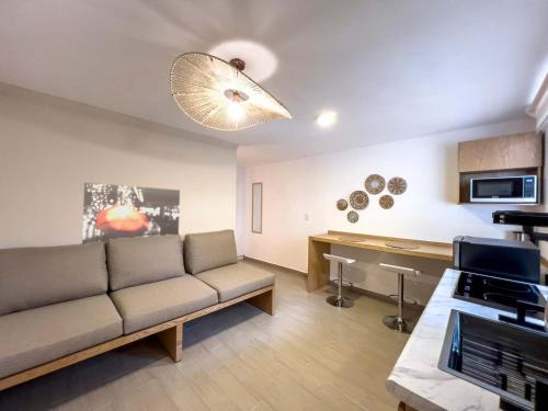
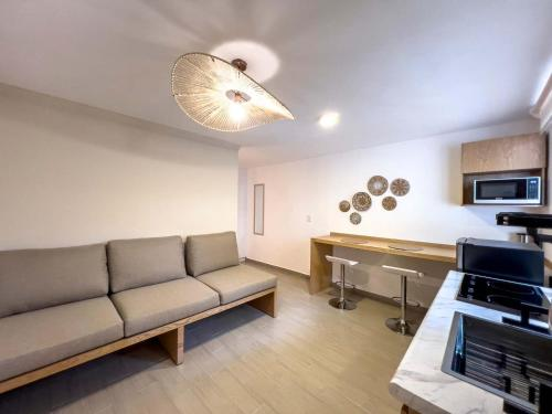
- wall art [81,182,181,246]
